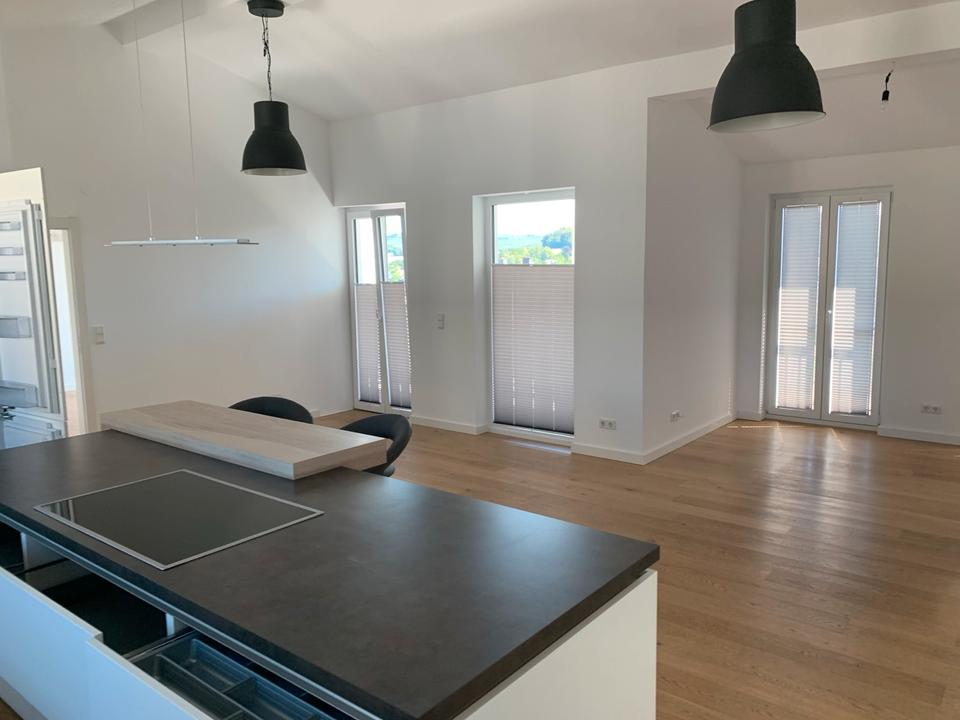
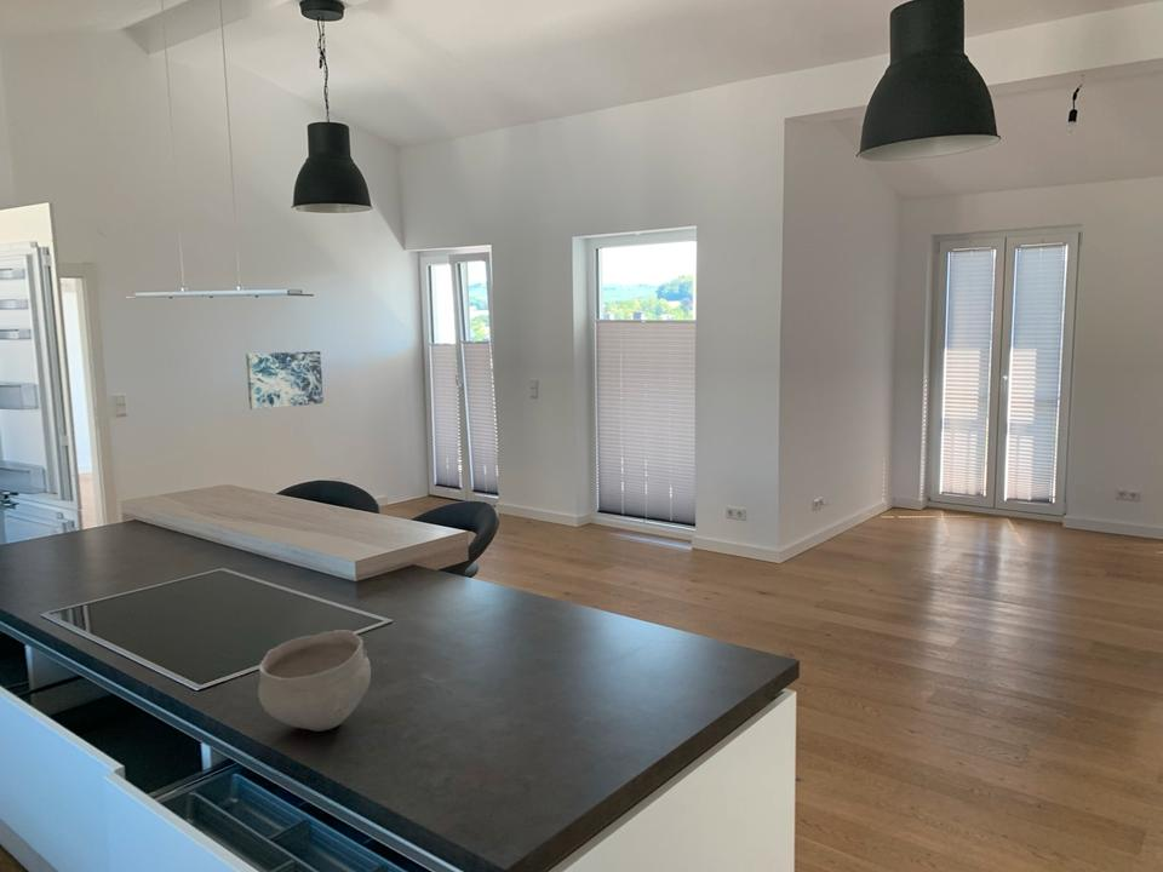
+ bowl [257,629,372,733]
+ wall art [245,350,325,411]
